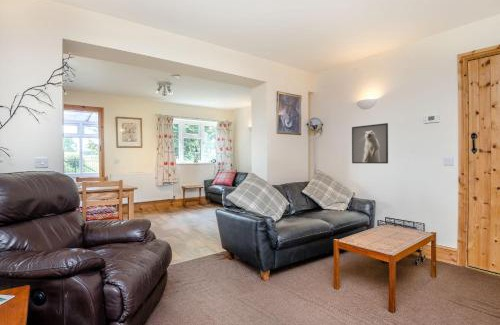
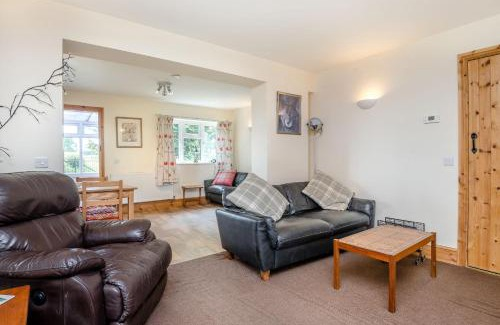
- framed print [351,122,389,164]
